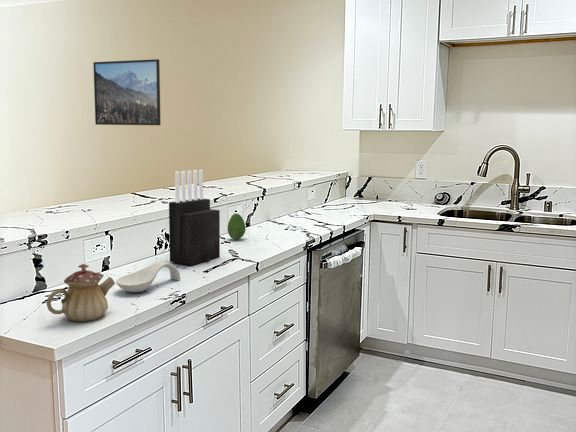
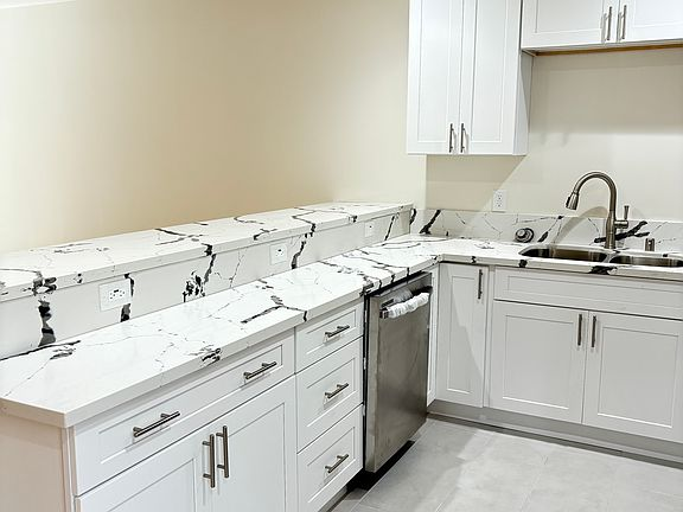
- knife block [168,169,221,266]
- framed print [92,58,162,126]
- teapot [46,263,116,322]
- spoon rest [115,261,181,293]
- fruit [227,212,247,240]
